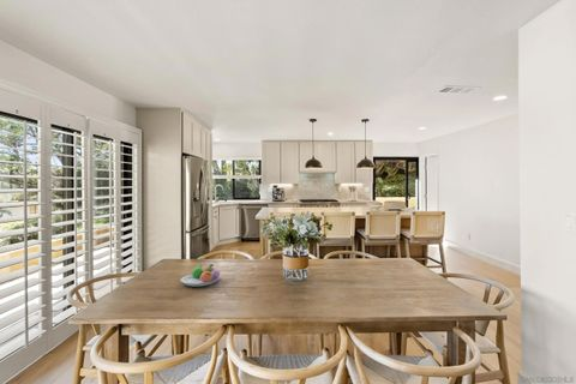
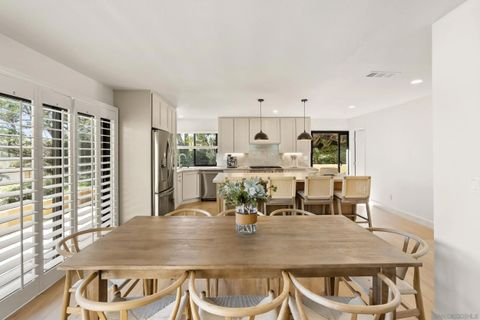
- fruit bowl [180,263,221,288]
